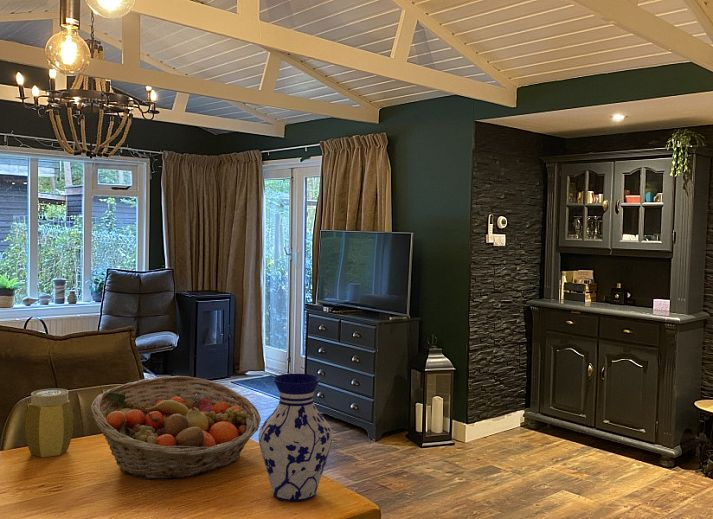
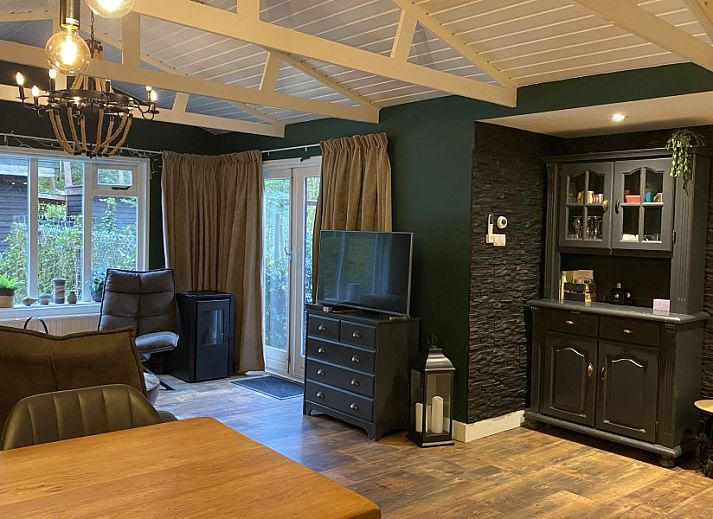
- vase [258,373,333,502]
- fruit basket [90,375,262,481]
- jar [24,388,75,458]
